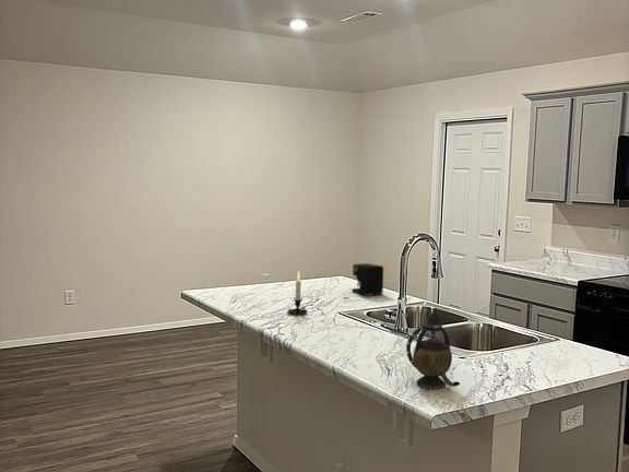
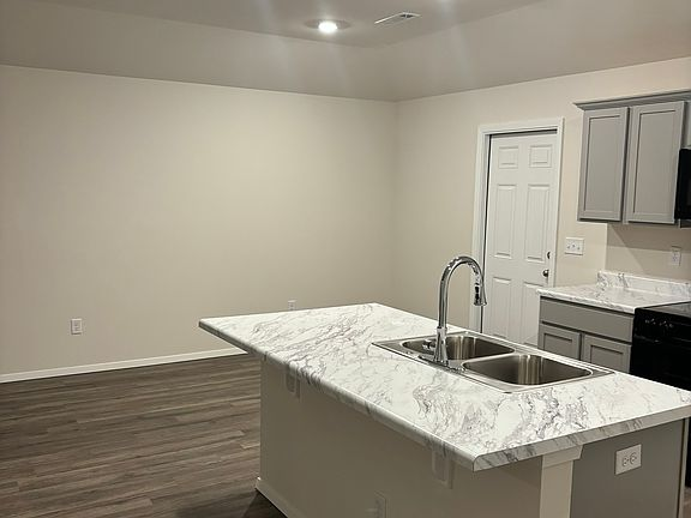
- candle [286,270,308,316]
- teapot [405,309,461,390]
- coffee maker [342,262,384,300]
